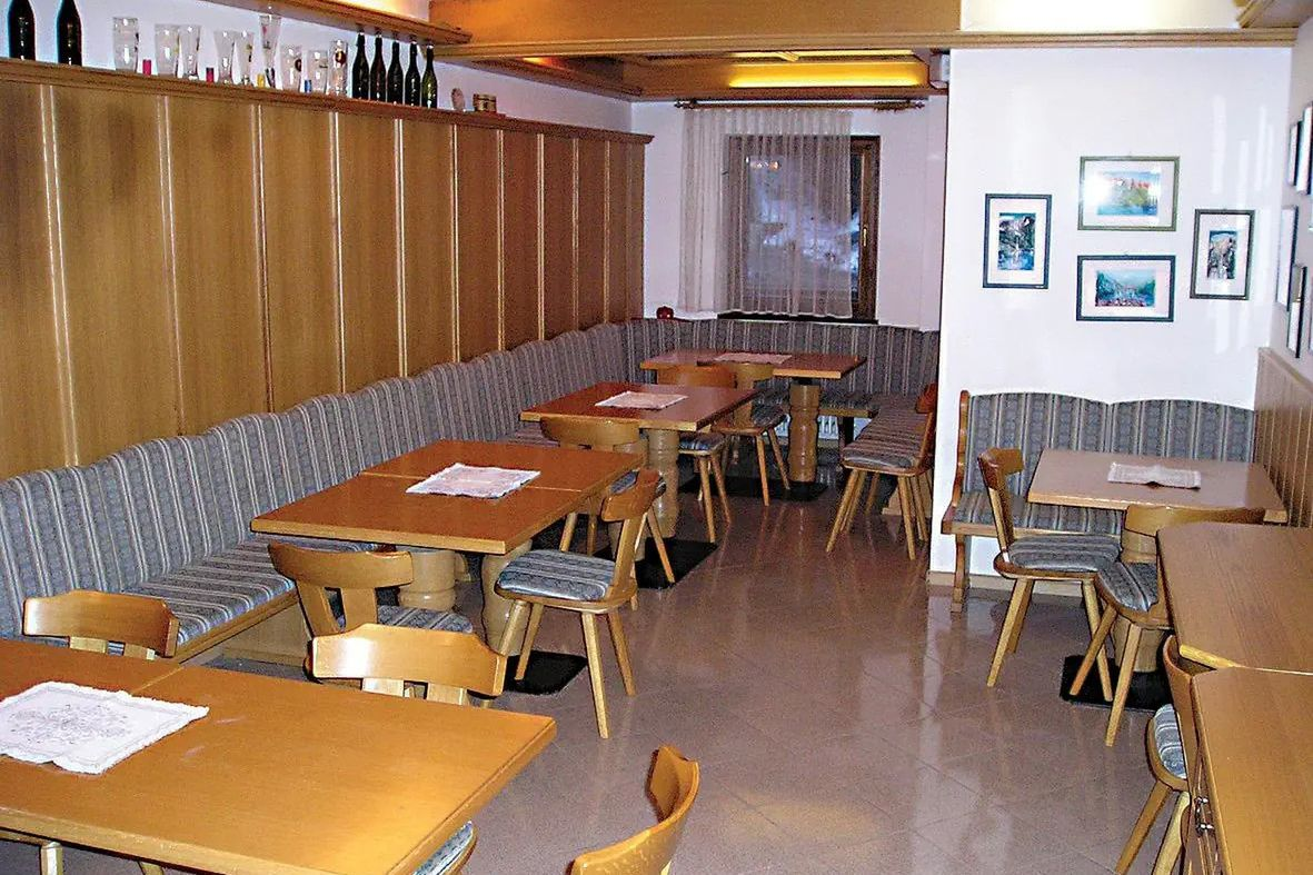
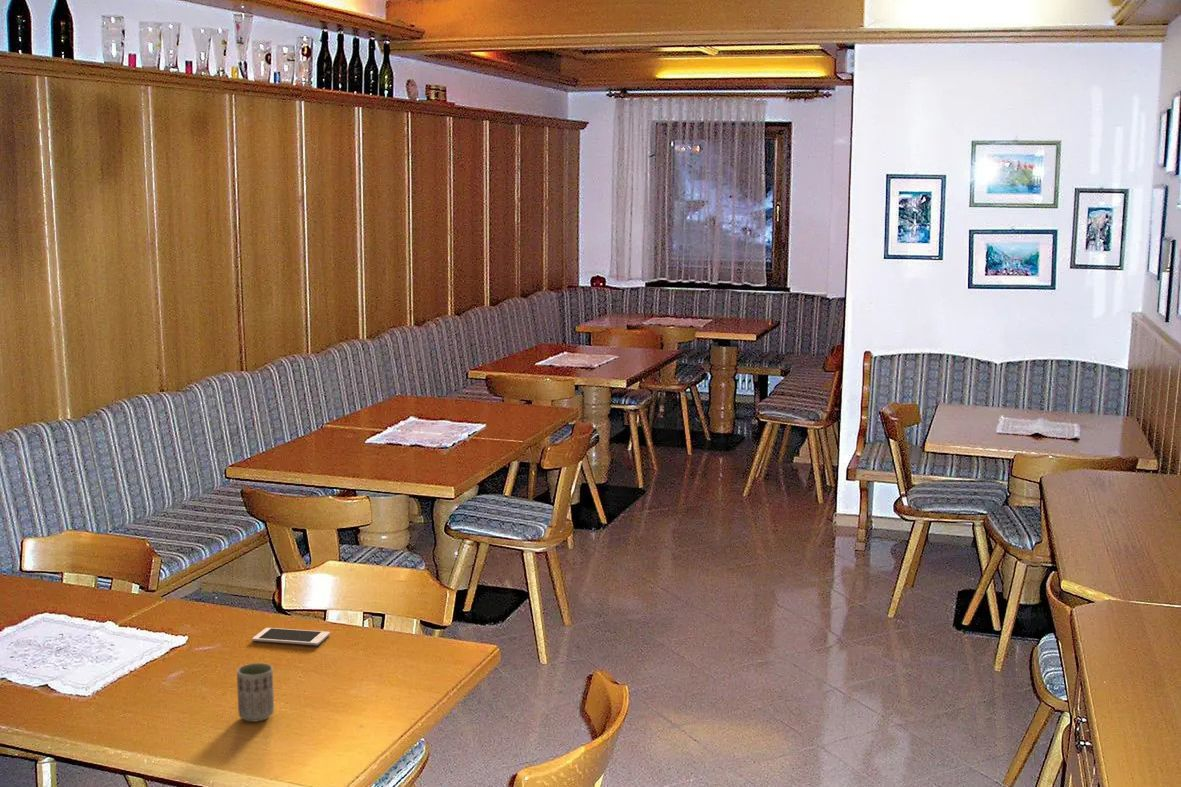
+ cup [236,662,275,723]
+ cell phone [251,627,331,646]
